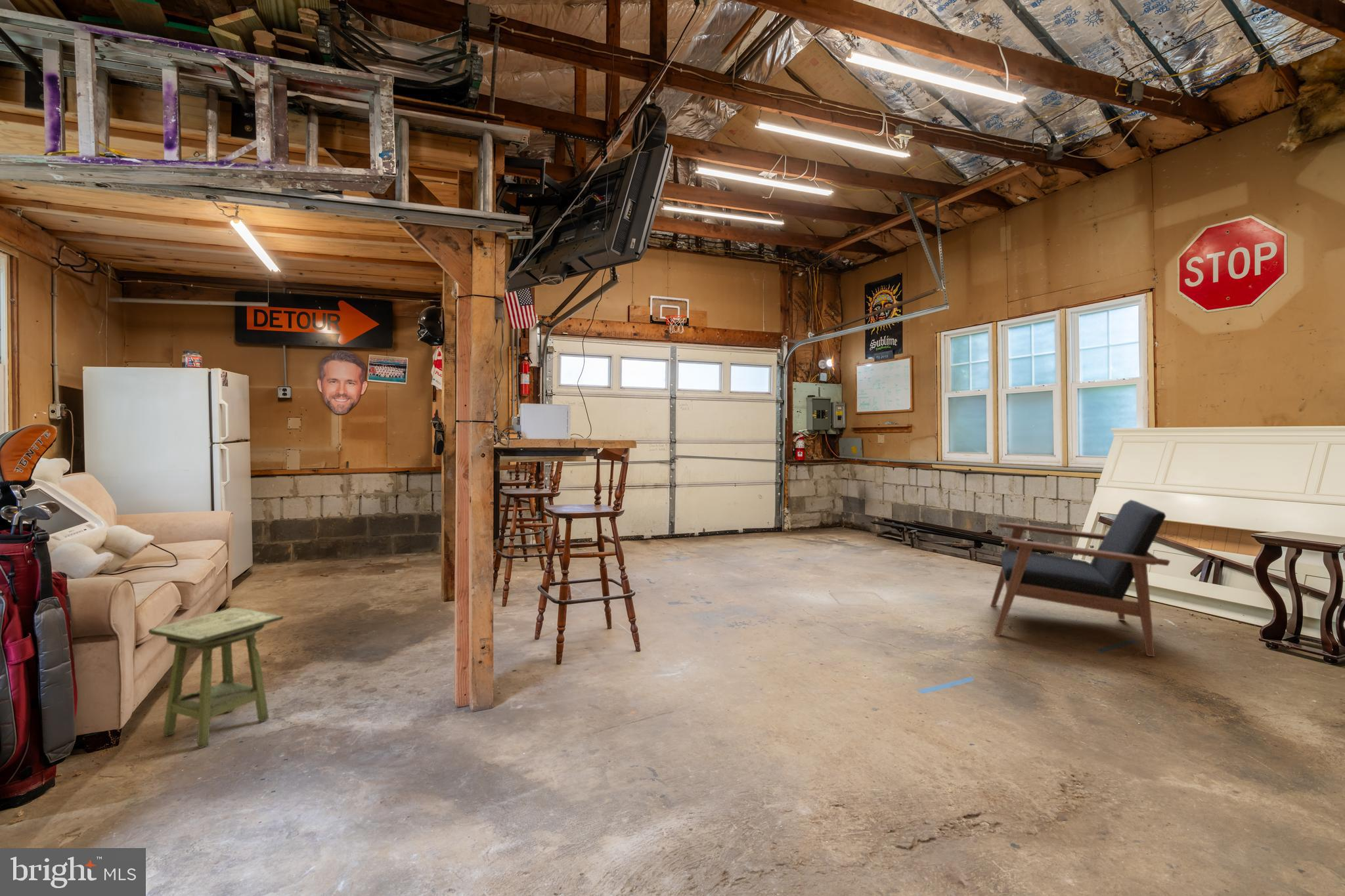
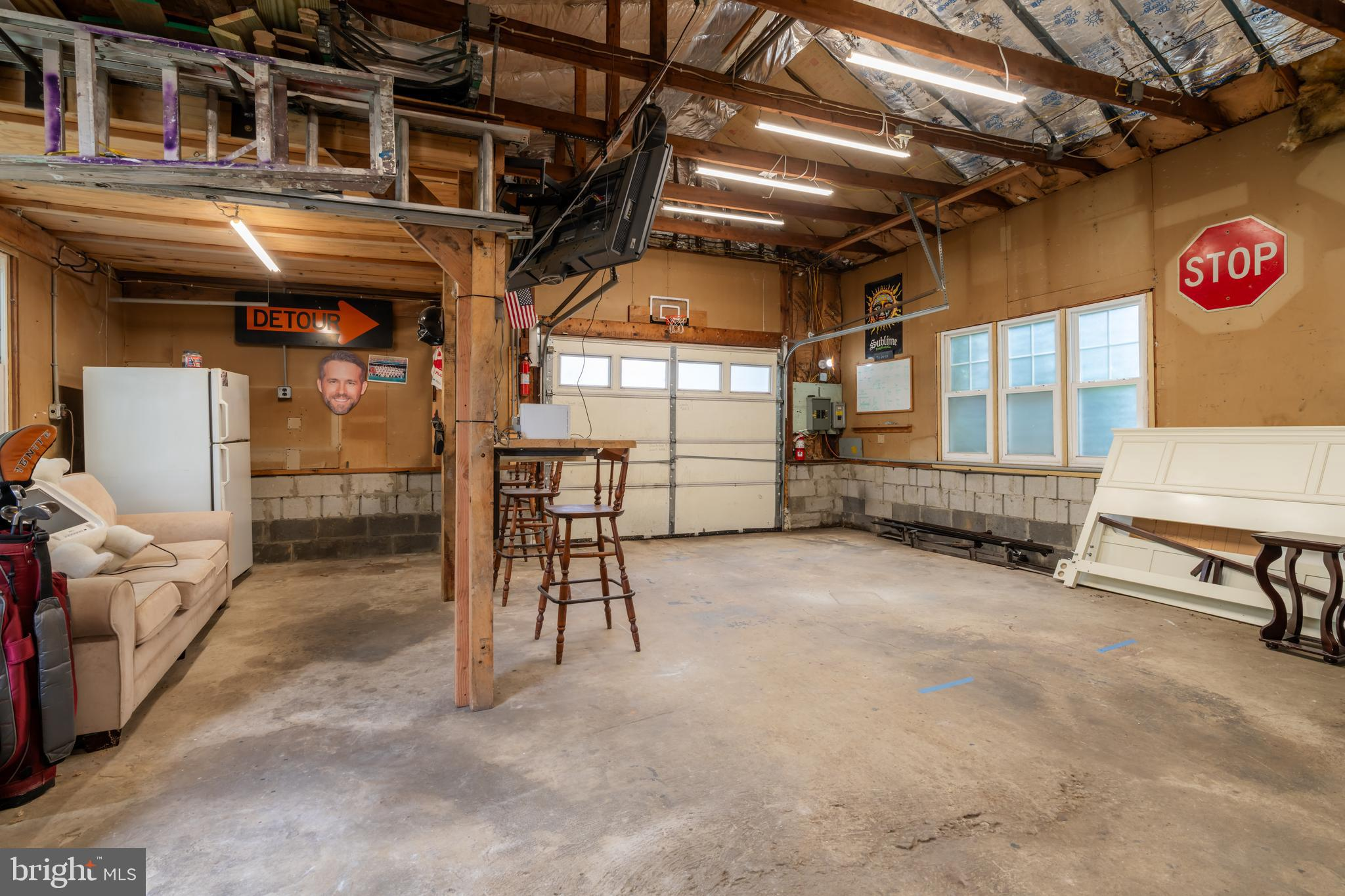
- armchair [990,499,1171,658]
- side table [148,607,284,749]
